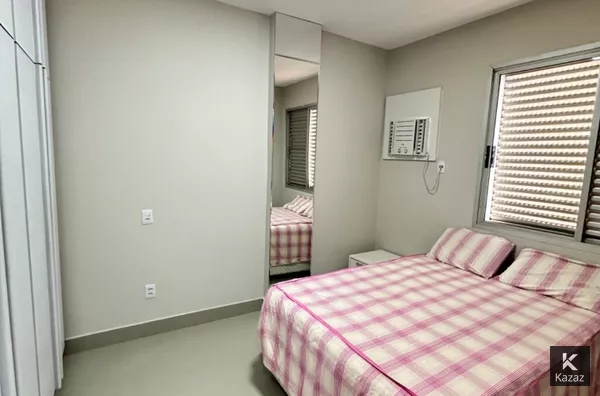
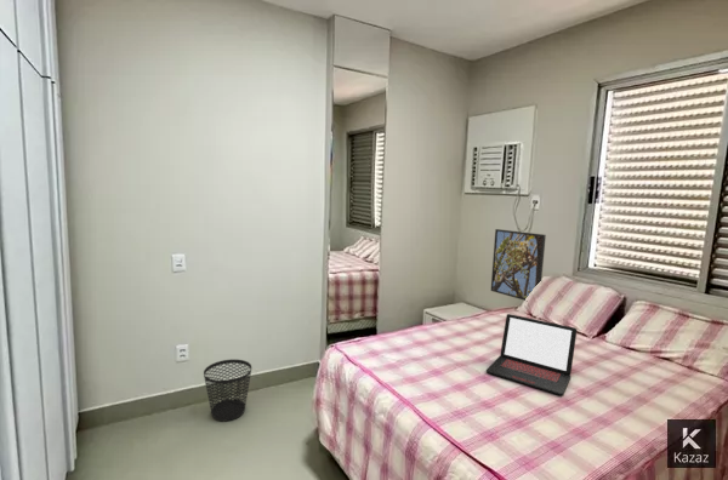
+ wastebasket [203,359,252,422]
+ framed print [490,228,547,302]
+ laptop [485,313,578,396]
